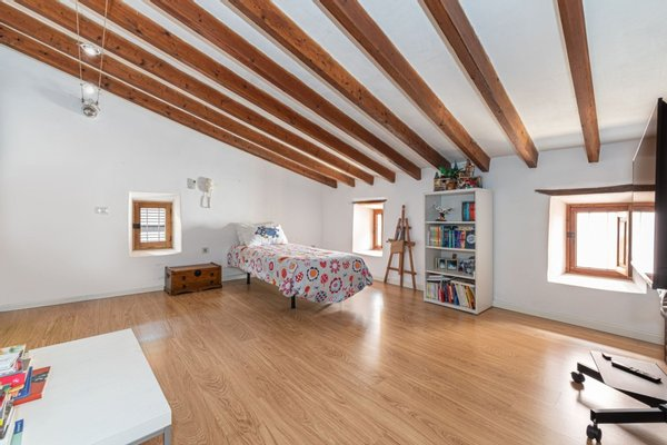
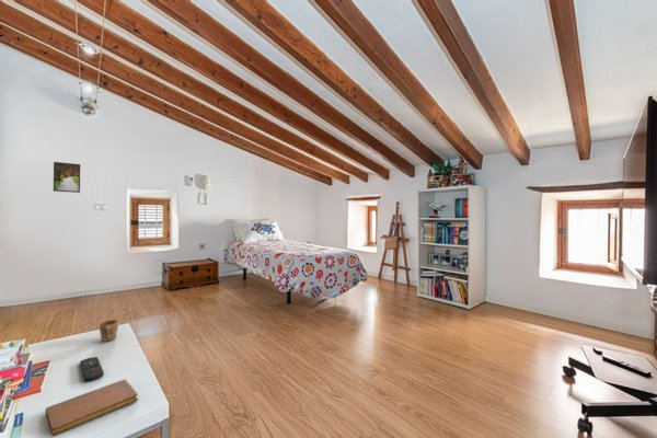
+ notebook [45,378,139,437]
+ mug [99,319,119,343]
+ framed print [53,161,81,194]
+ remote control [79,356,105,382]
